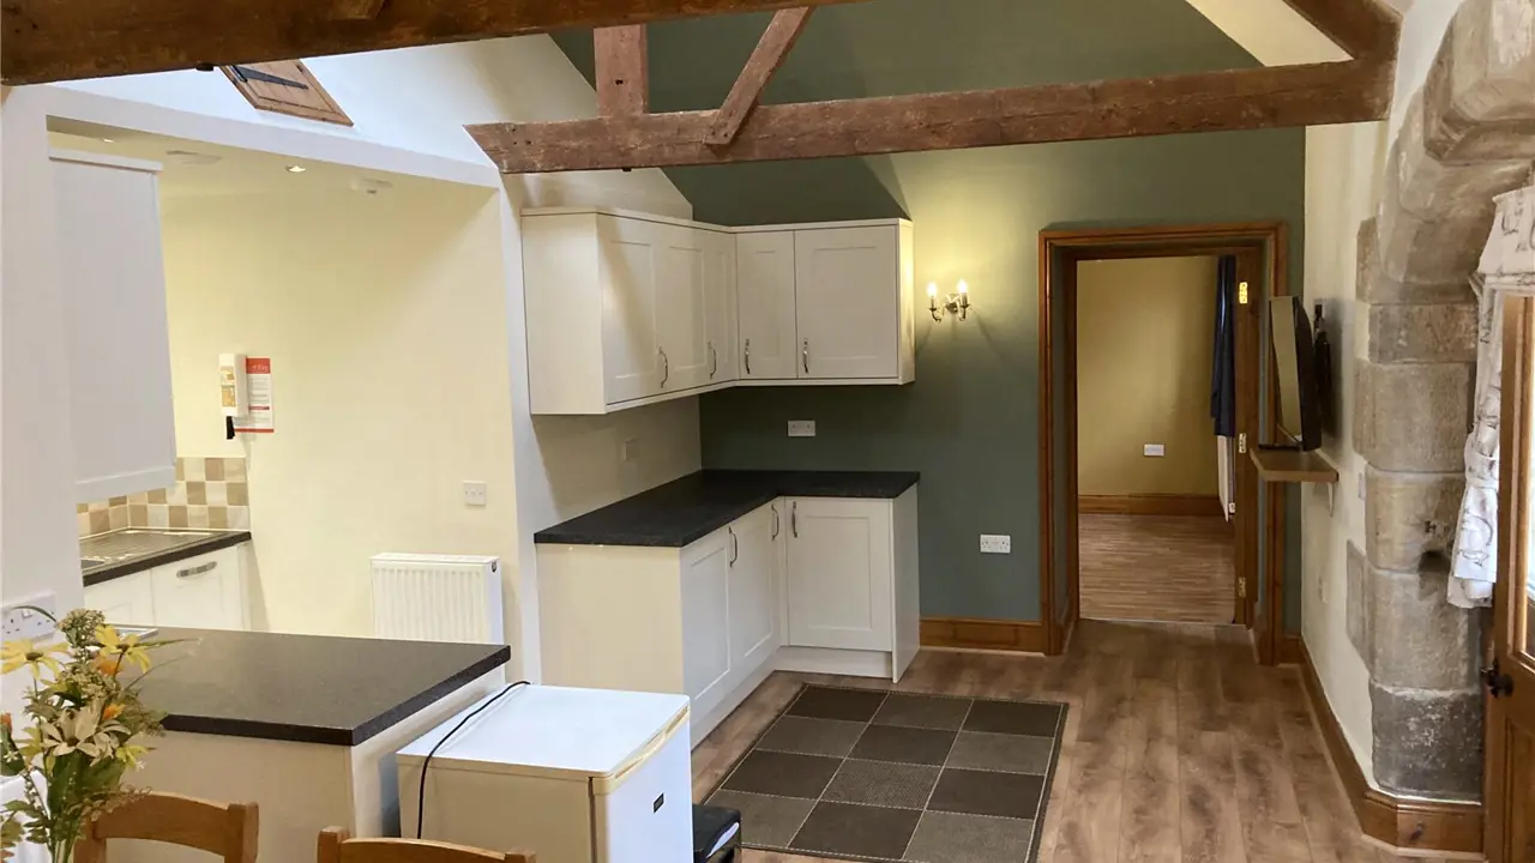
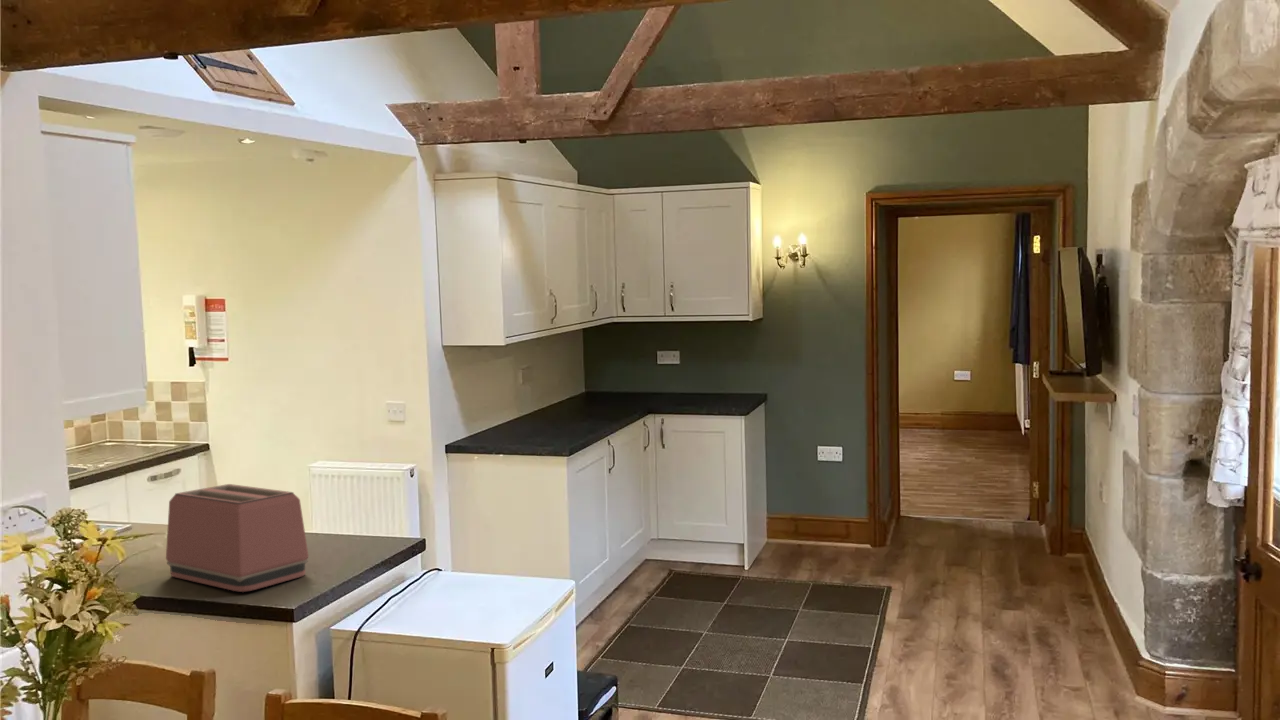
+ toaster [165,483,310,593]
